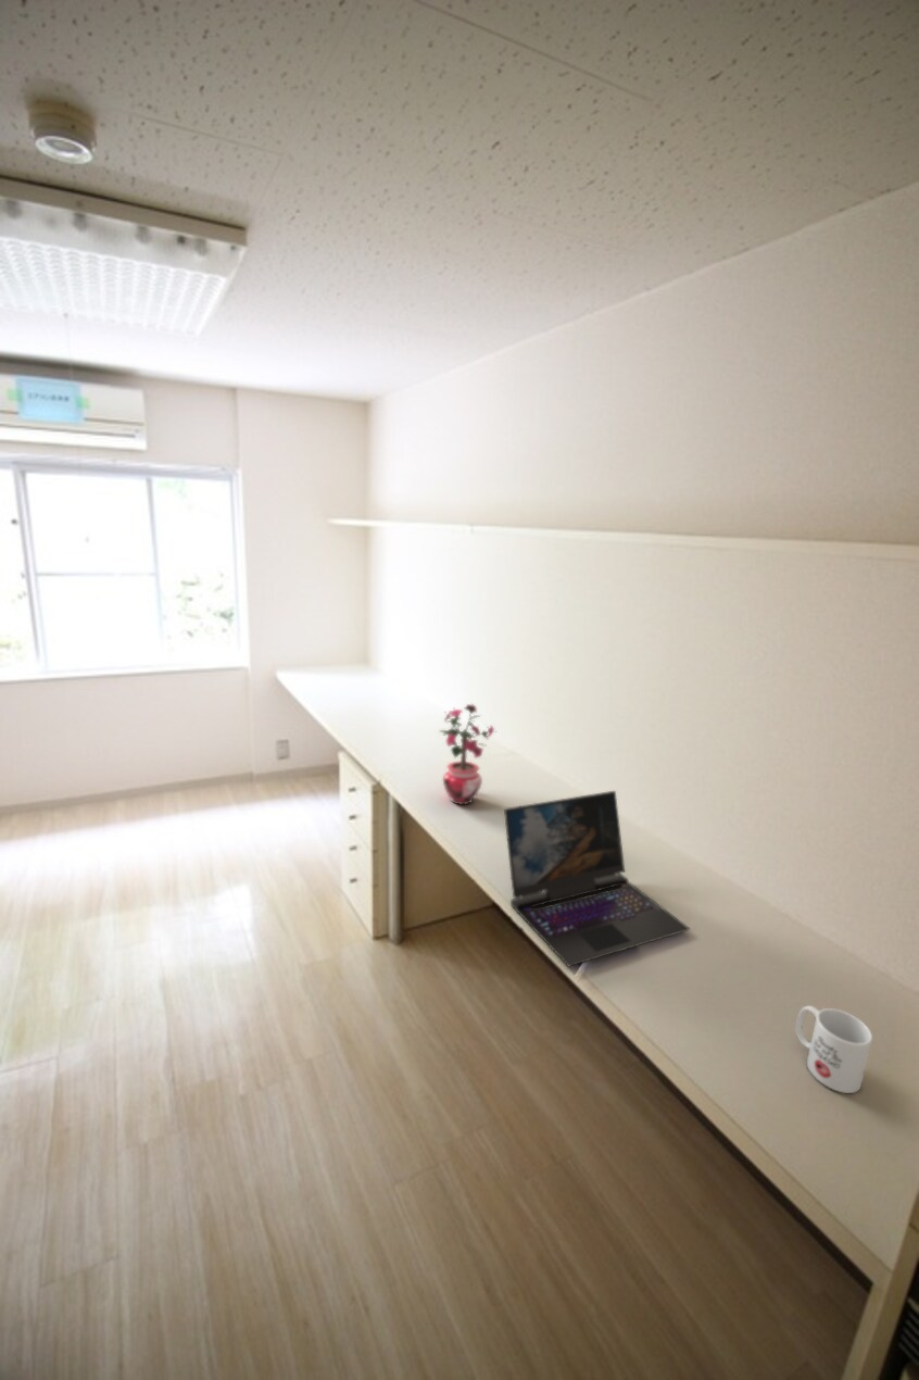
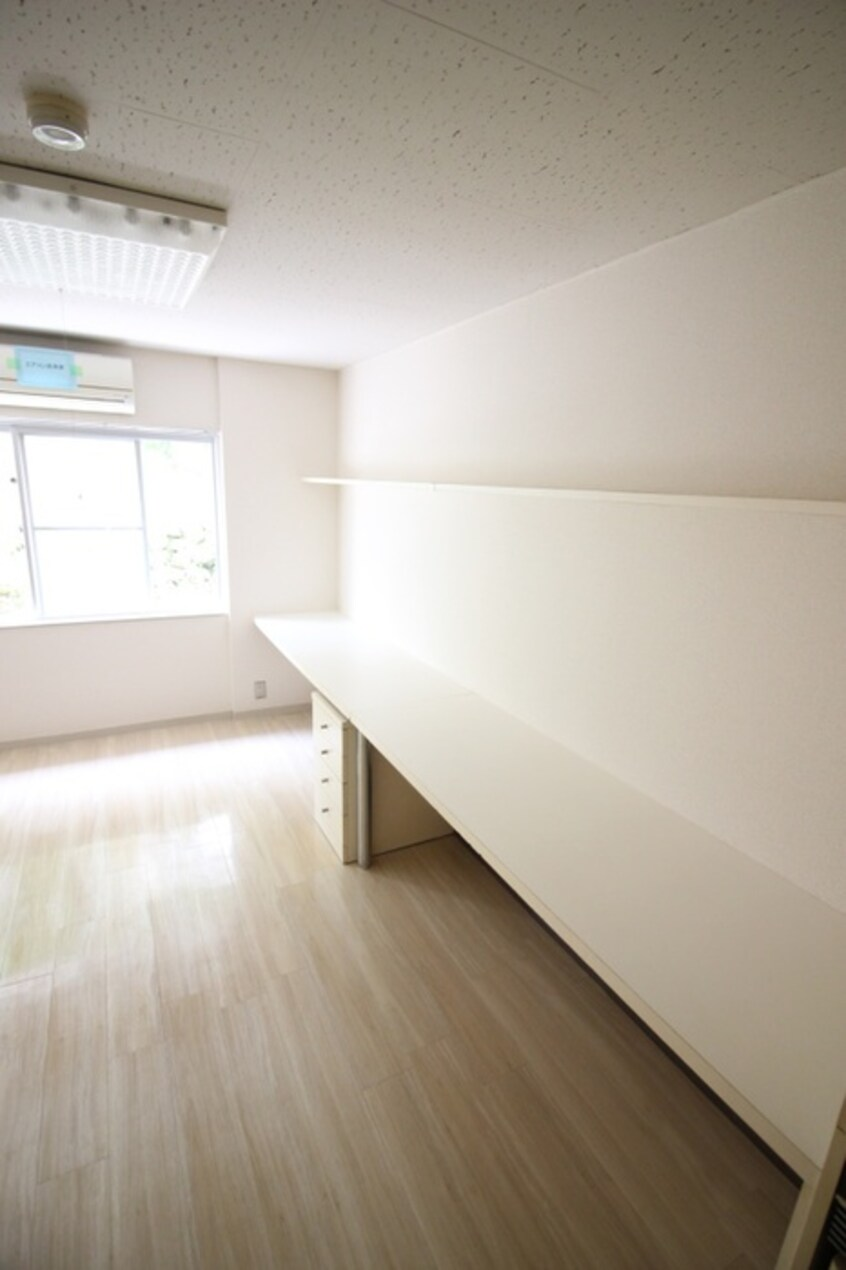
- potted plant [438,702,496,806]
- mug [795,1005,873,1094]
- laptop [503,790,691,968]
